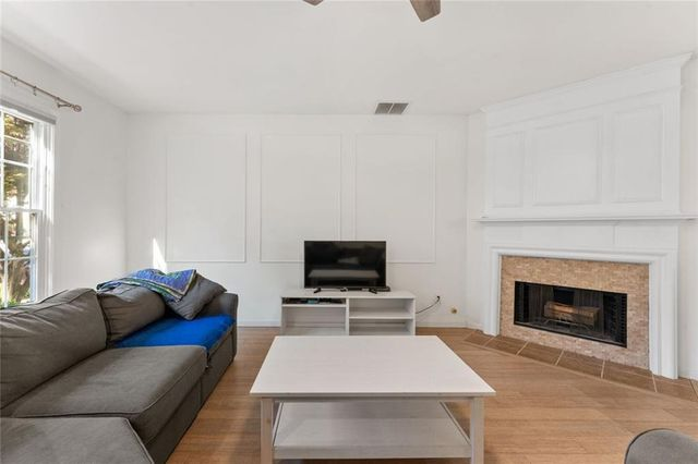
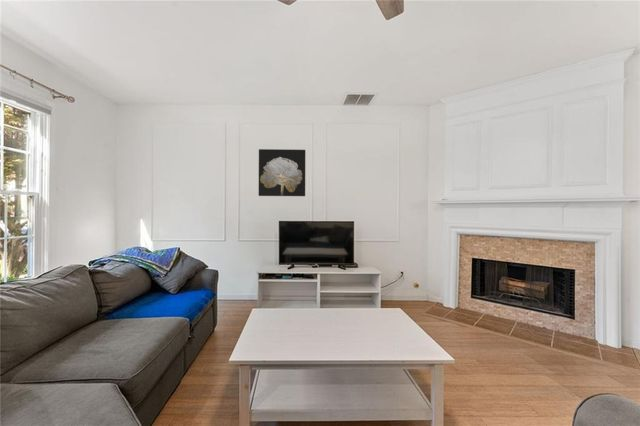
+ wall art [258,148,306,197]
